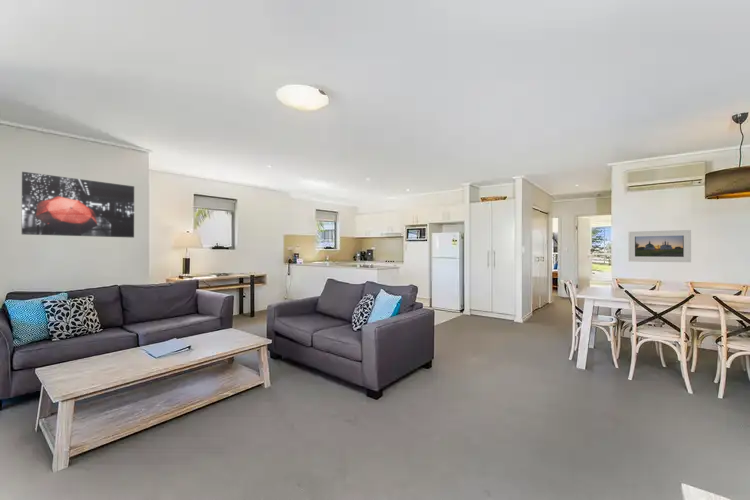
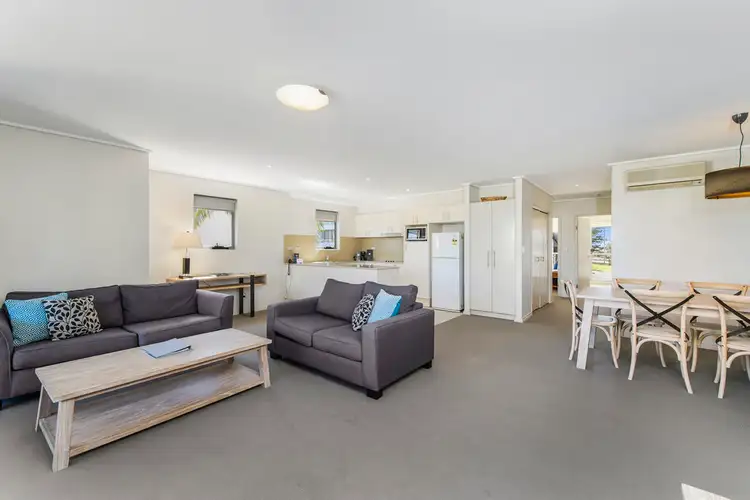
- wall art [21,171,135,239]
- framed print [628,229,692,263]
